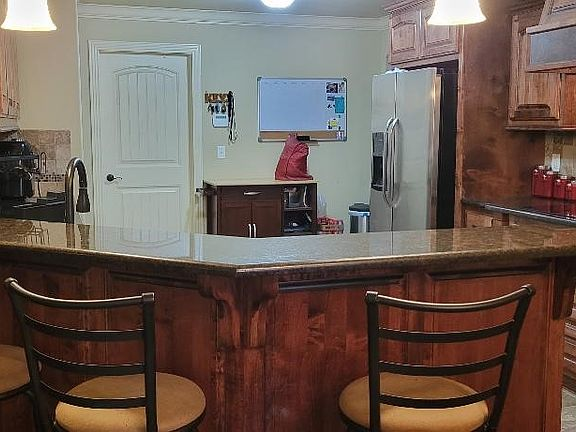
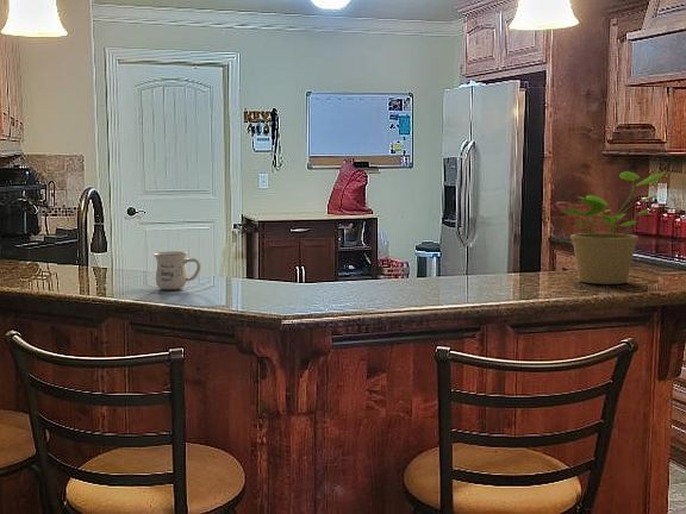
+ mug [152,250,201,290]
+ potted plant [562,170,666,286]
